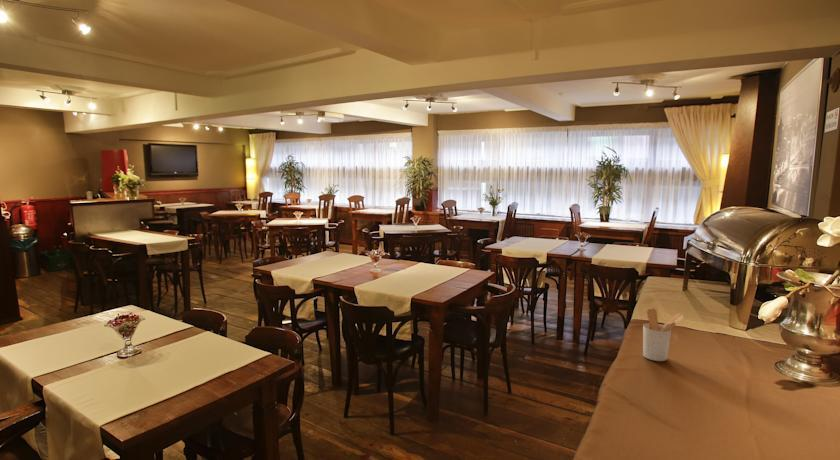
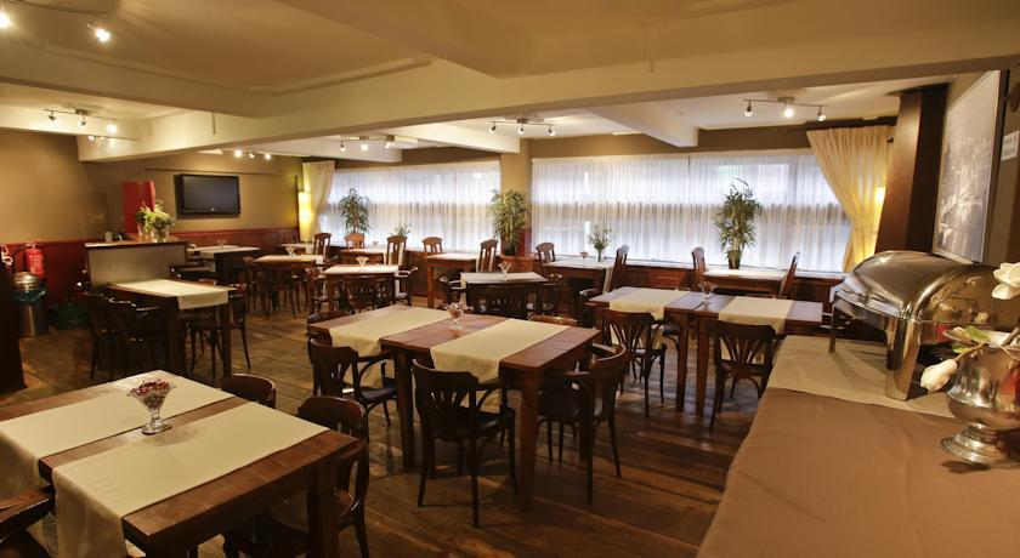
- utensil holder [642,307,685,362]
